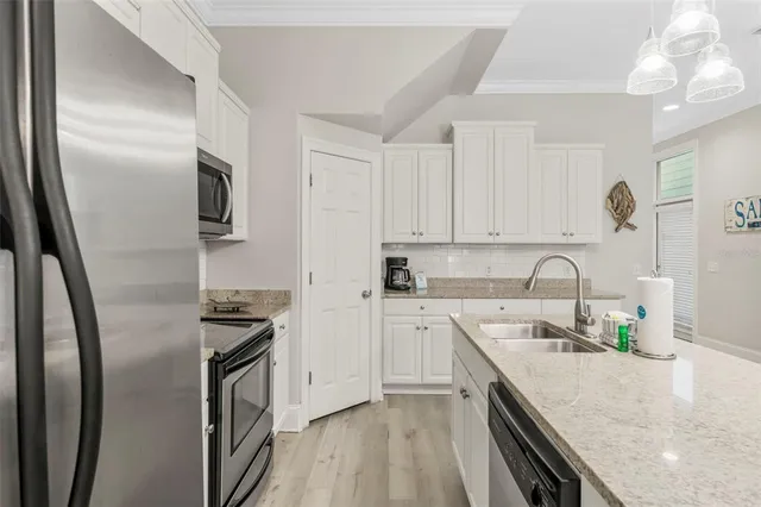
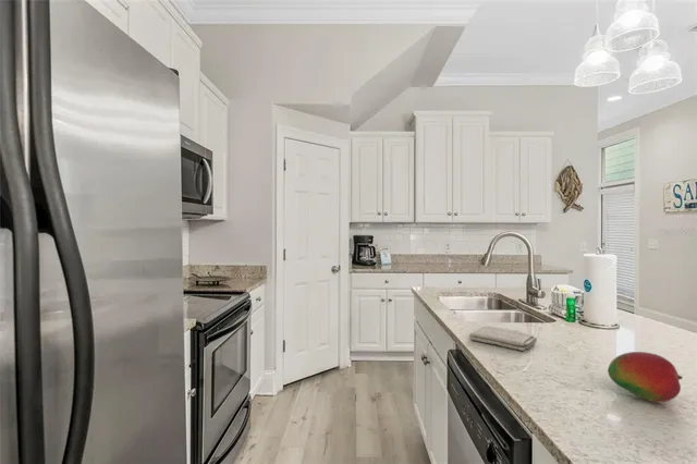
+ washcloth [468,325,538,352]
+ fruit [607,351,684,403]
